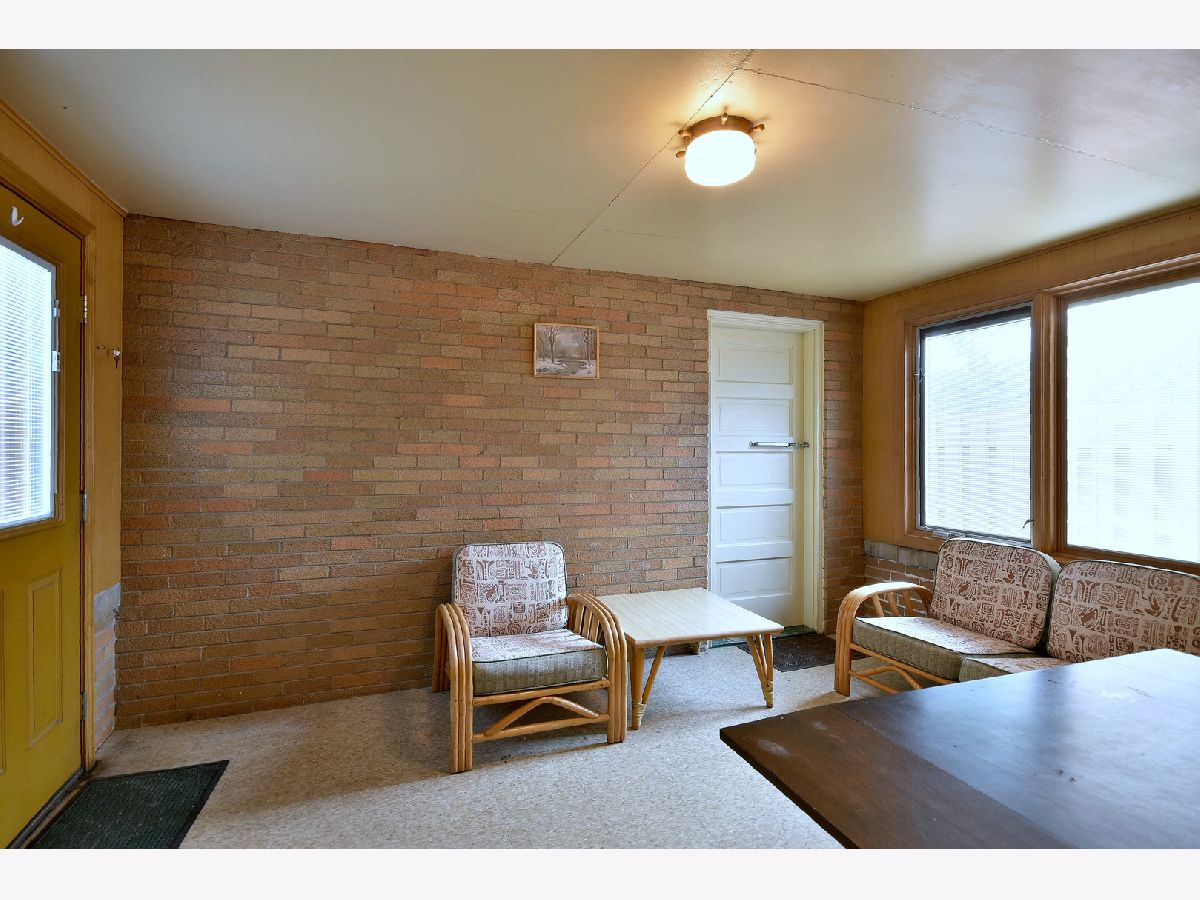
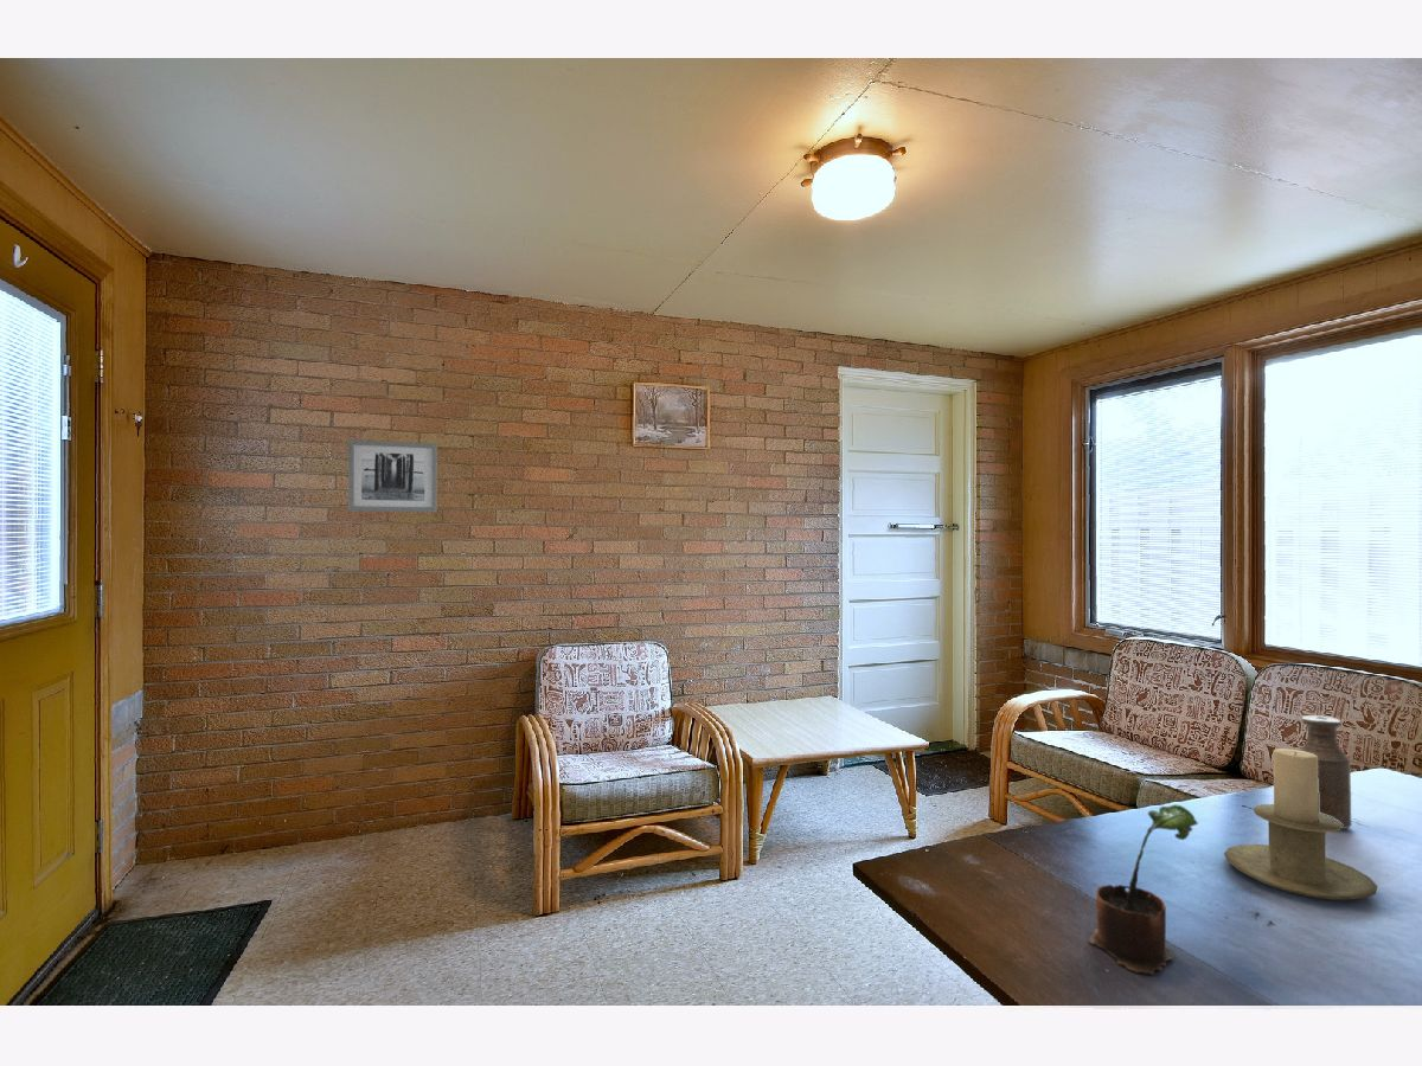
+ wall art [347,438,438,514]
+ bottle [1299,714,1353,830]
+ potted plant [1087,803,1199,976]
+ candle holder [1223,747,1379,901]
